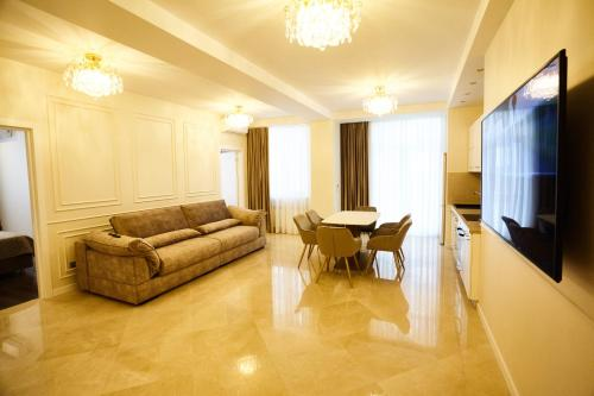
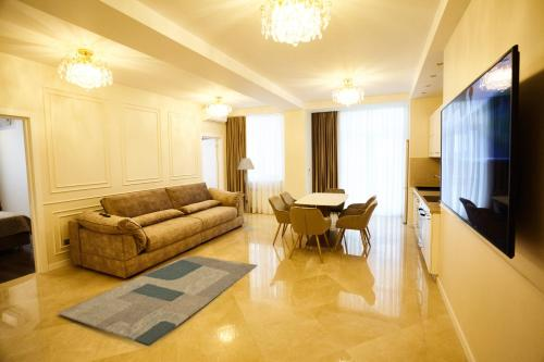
+ rug [57,255,259,347]
+ floor lamp [236,158,256,233]
